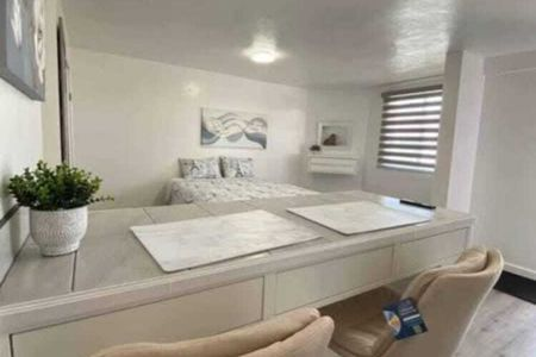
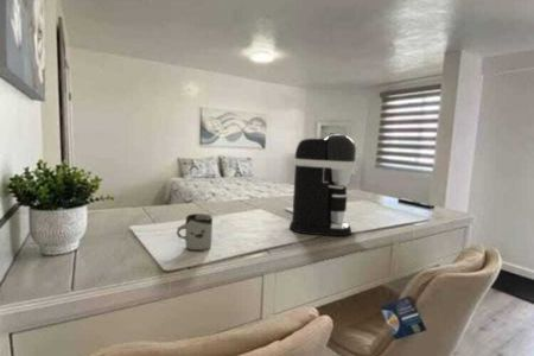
+ cup [176,212,214,252]
+ coffee maker [288,133,357,237]
